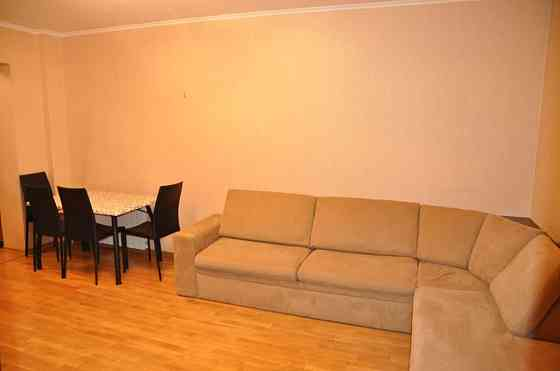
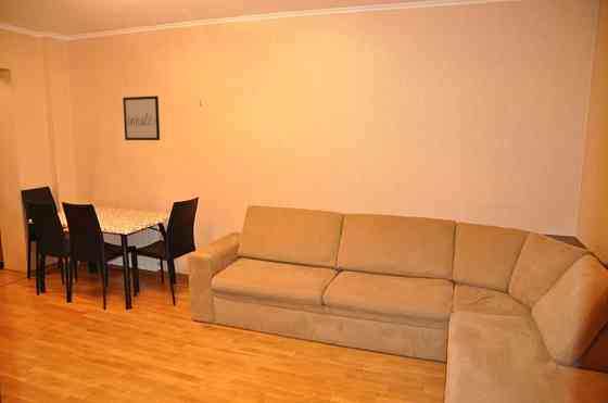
+ wall art [122,95,161,141]
